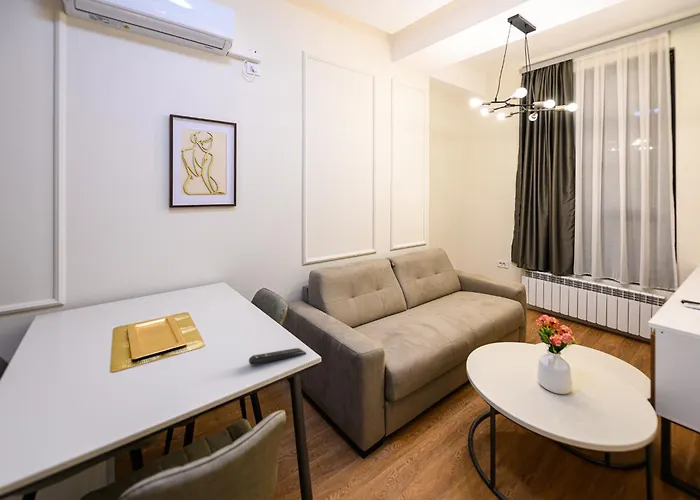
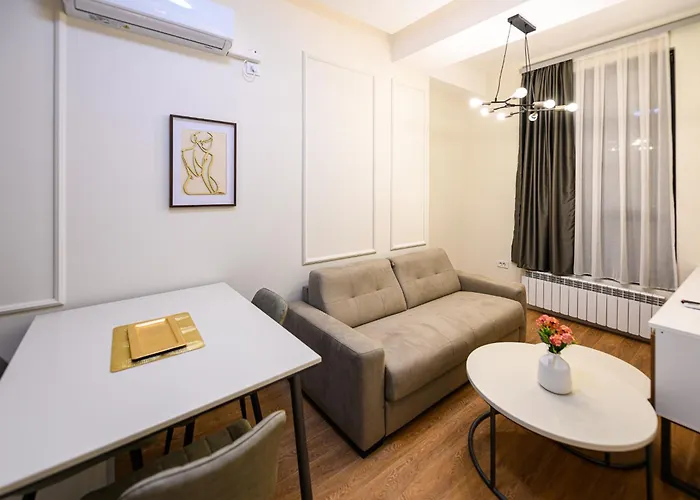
- remote control [248,347,307,366]
